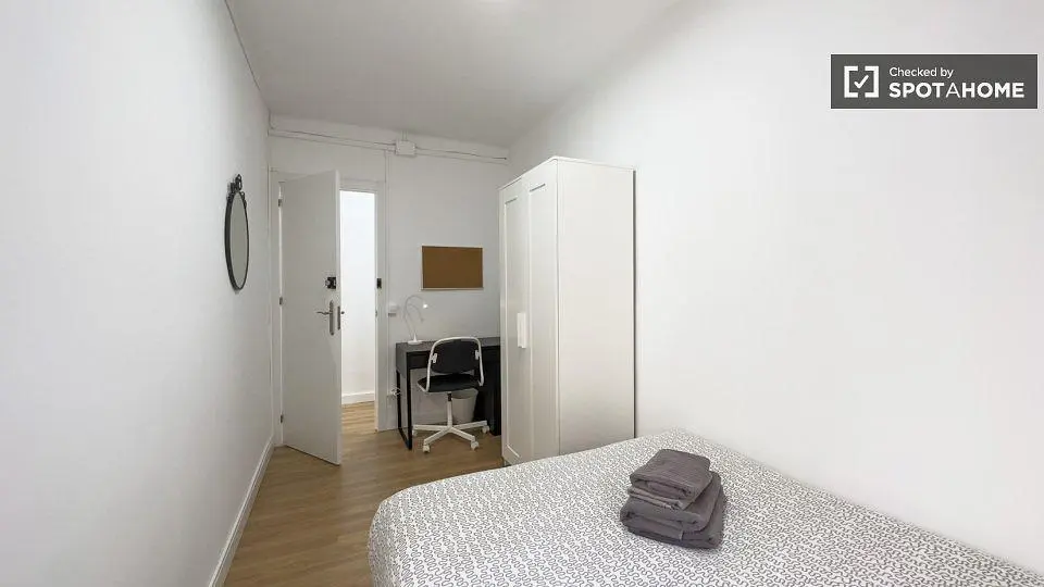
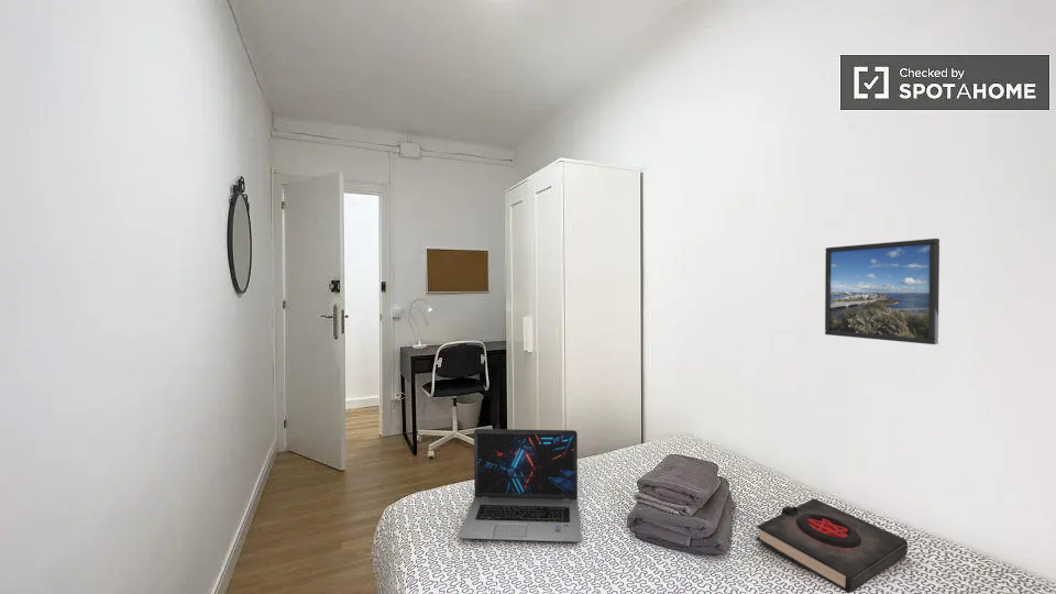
+ book [756,497,909,594]
+ laptop [459,428,583,543]
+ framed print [824,238,941,345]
